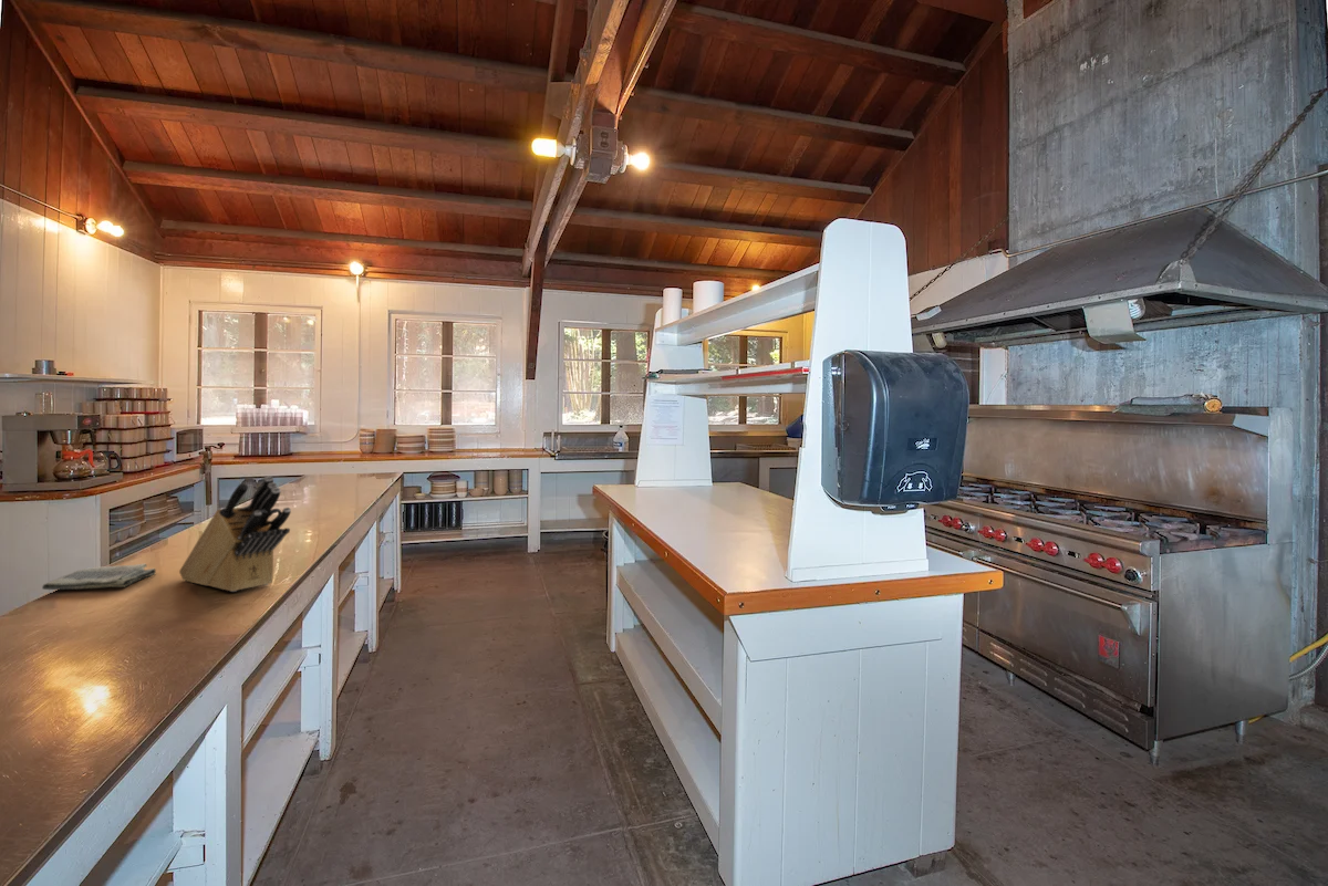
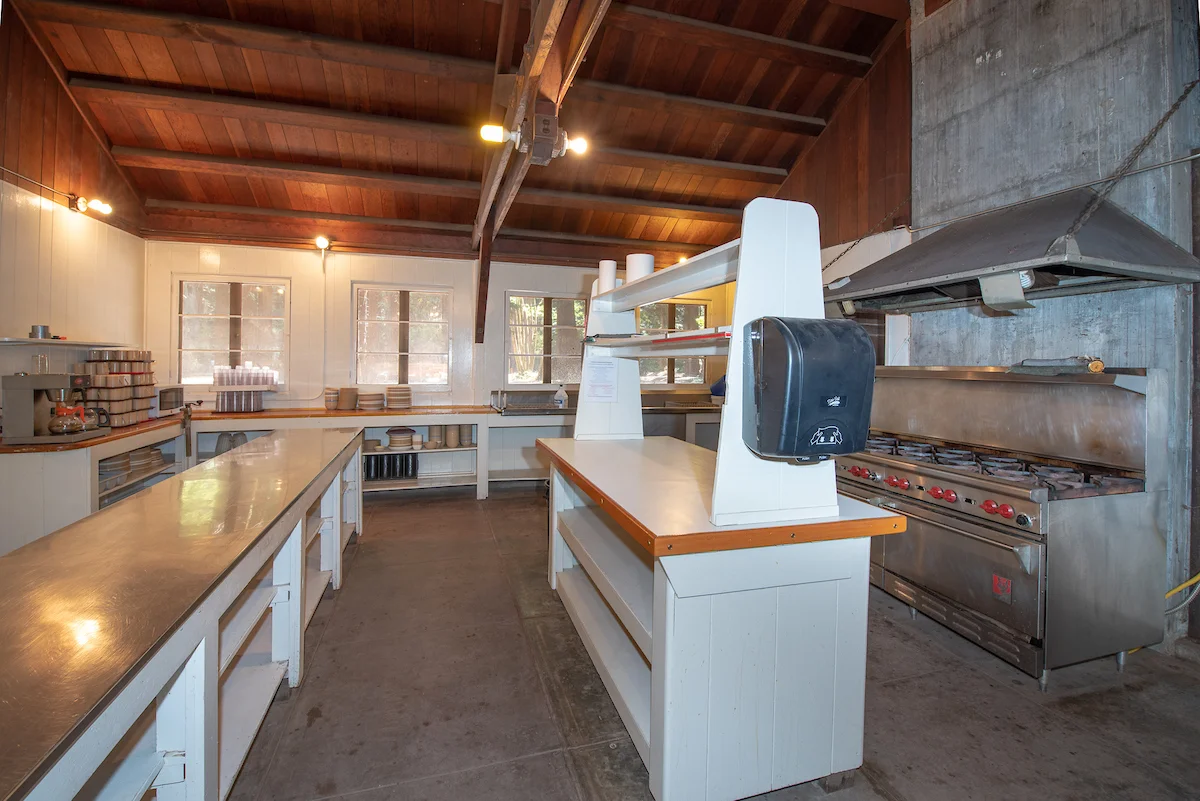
- knife block [178,475,292,593]
- dish towel [41,563,157,591]
